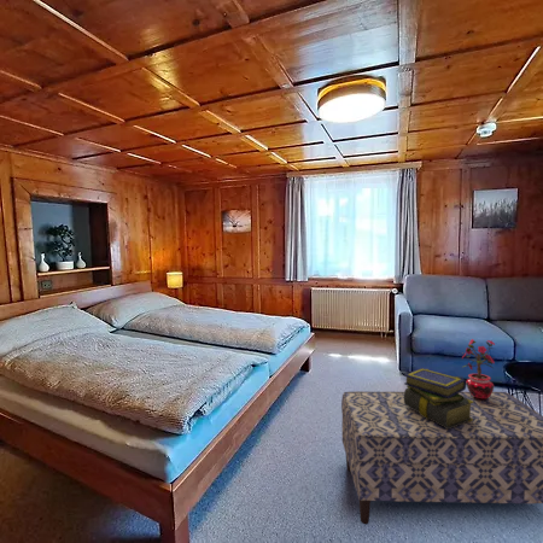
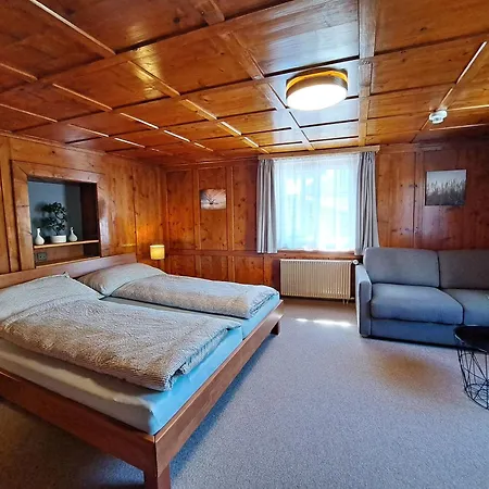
- potted plant [461,338,496,401]
- stack of books [403,367,473,428]
- bench [340,390,543,525]
